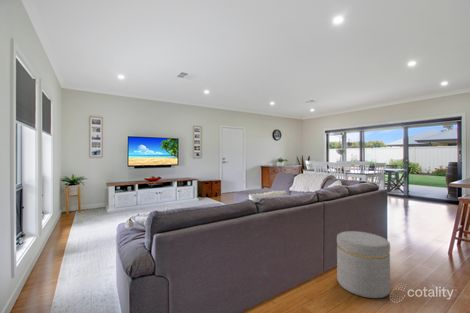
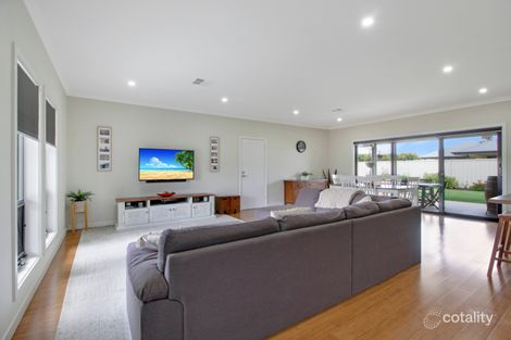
- ottoman [336,230,391,299]
